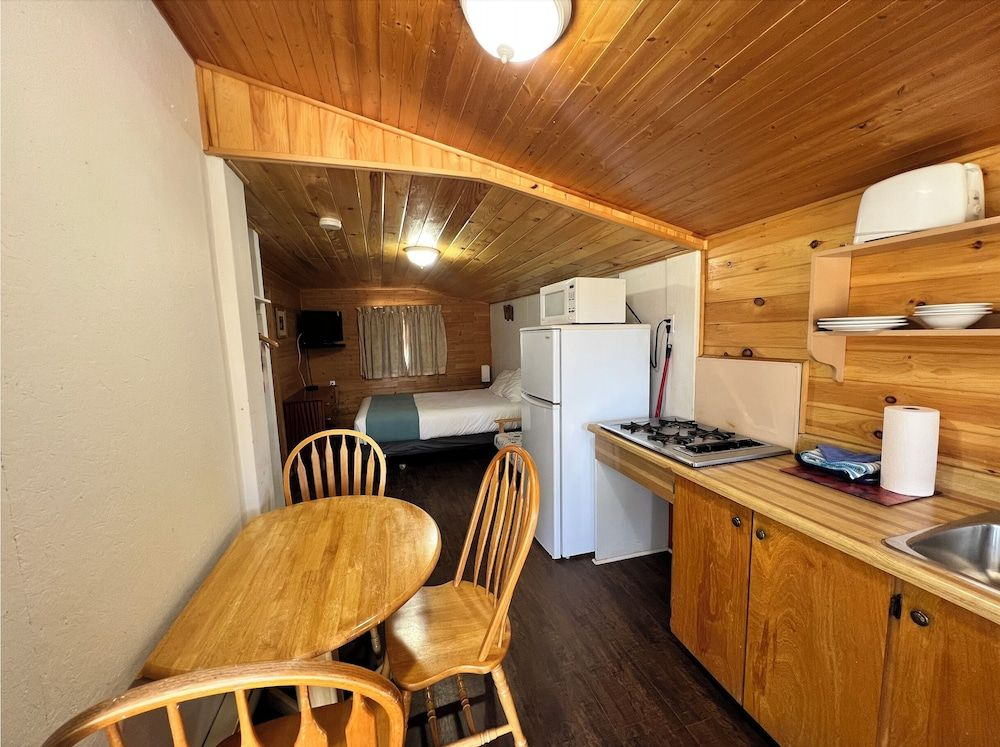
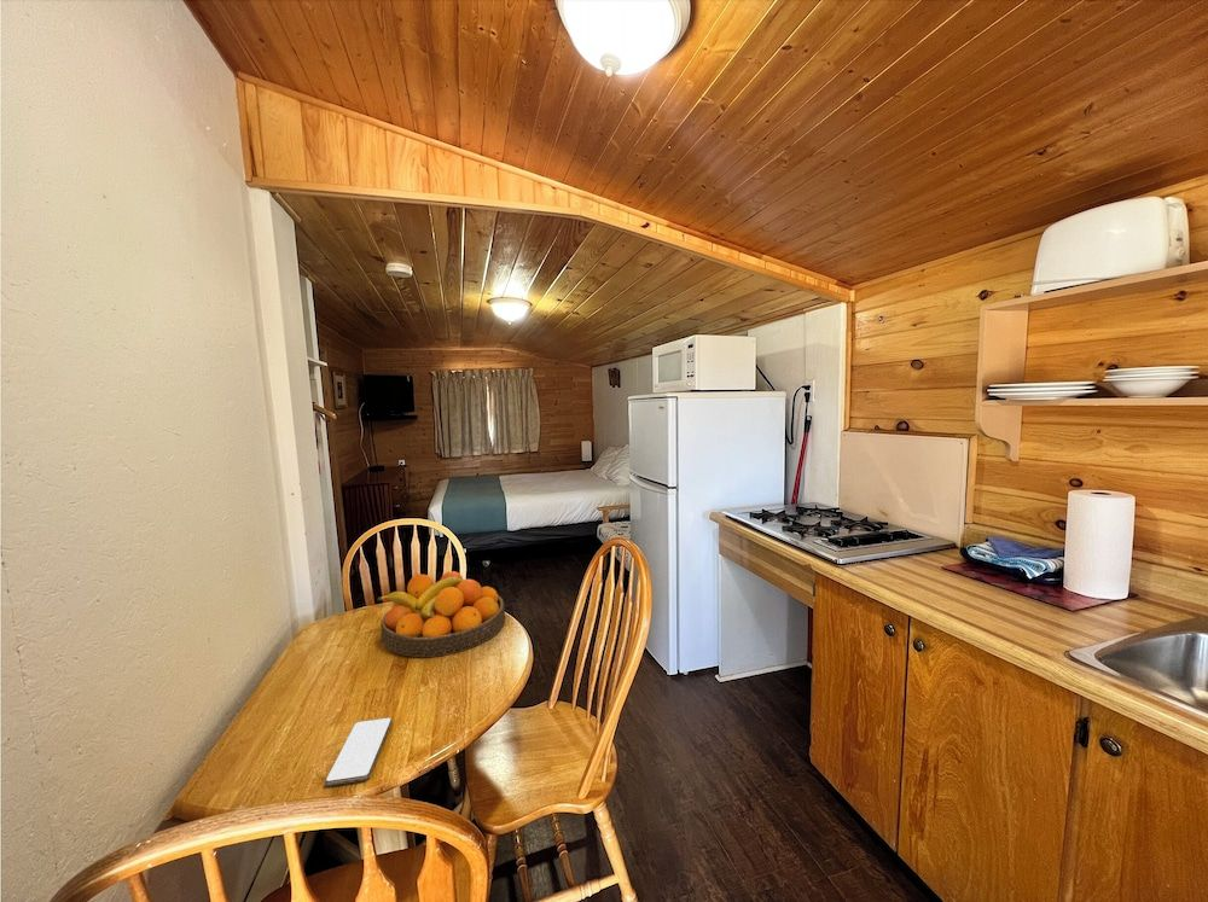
+ smartphone [324,716,394,787]
+ fruit bowl [377,570,506,658]
